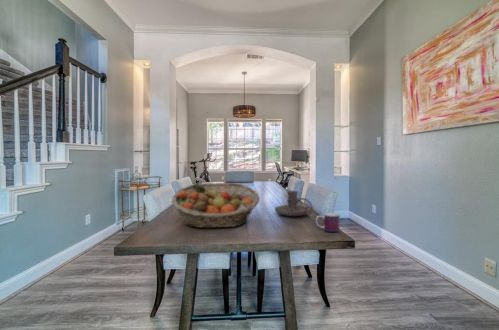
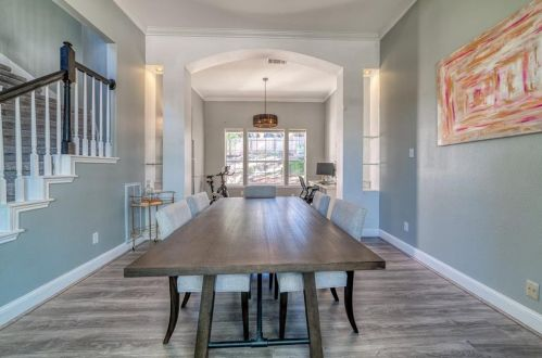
- mug [315,212,341,233]
- candle holder [274,190,314,217]
- fruit basket [171,182,260,229]
